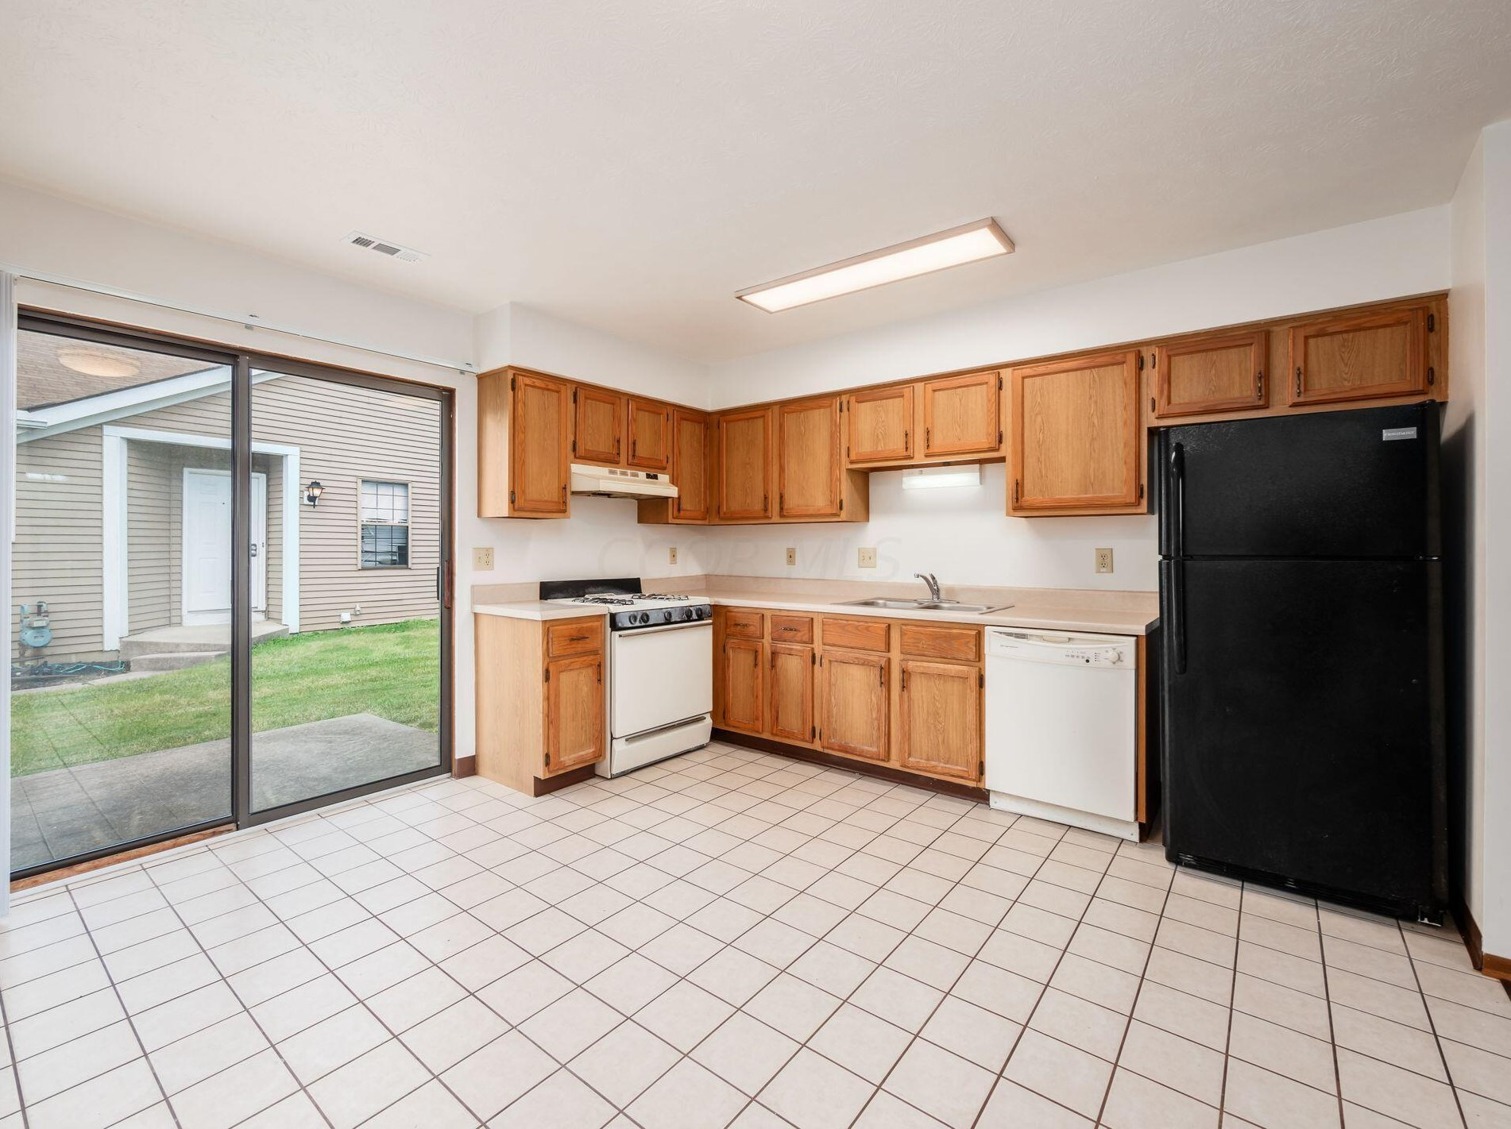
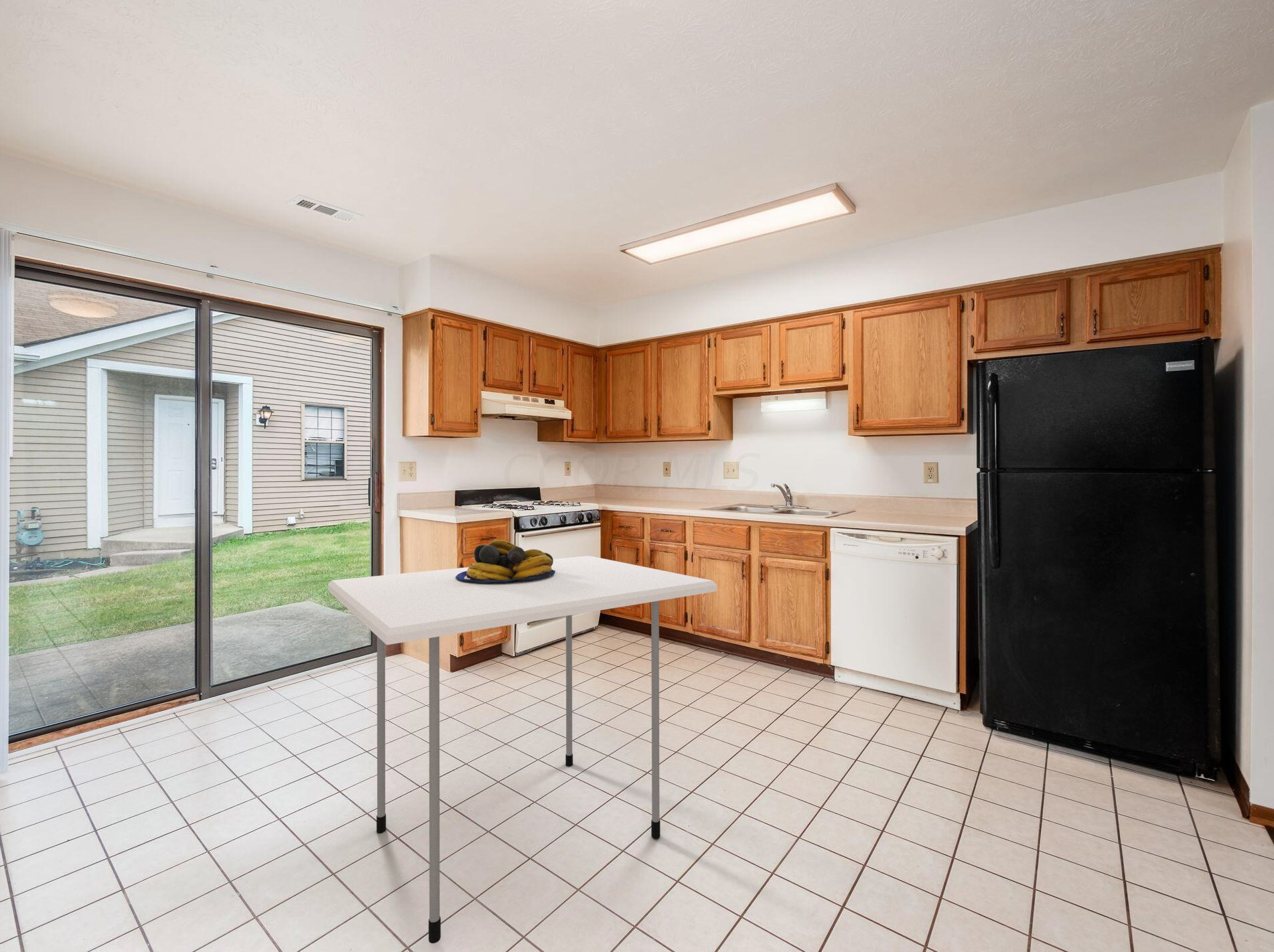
+ fruit bowl [455,540,555,583]
+ dining table [328,555,717,944]
